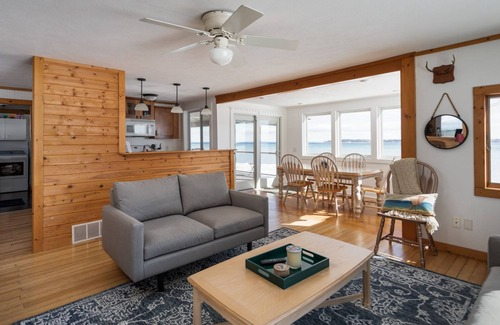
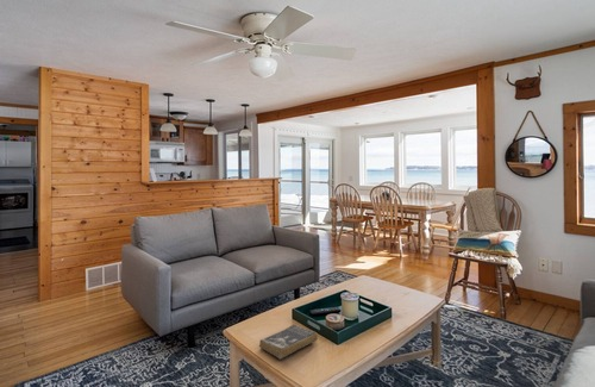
+ book [258,323,319,361]
